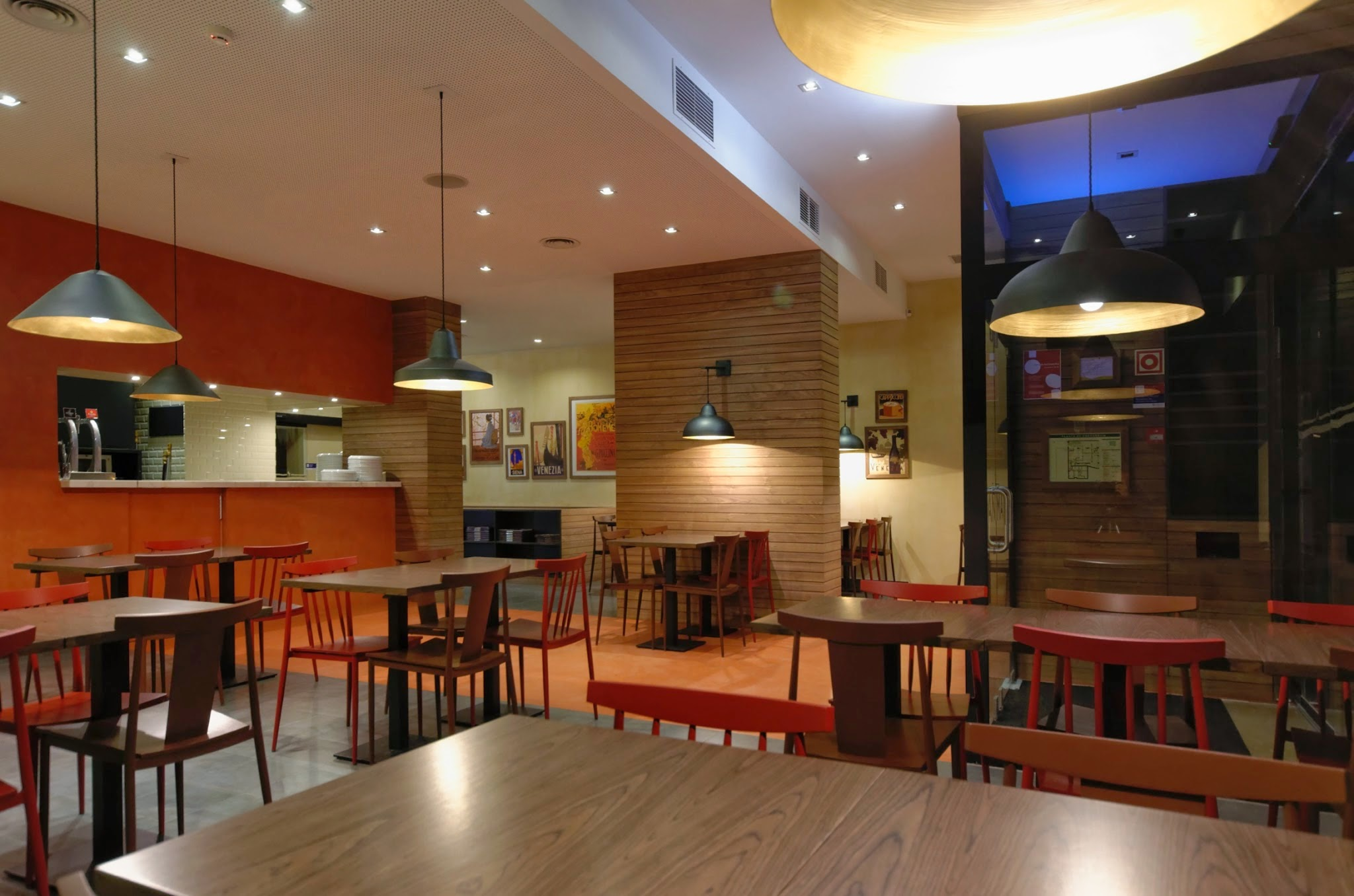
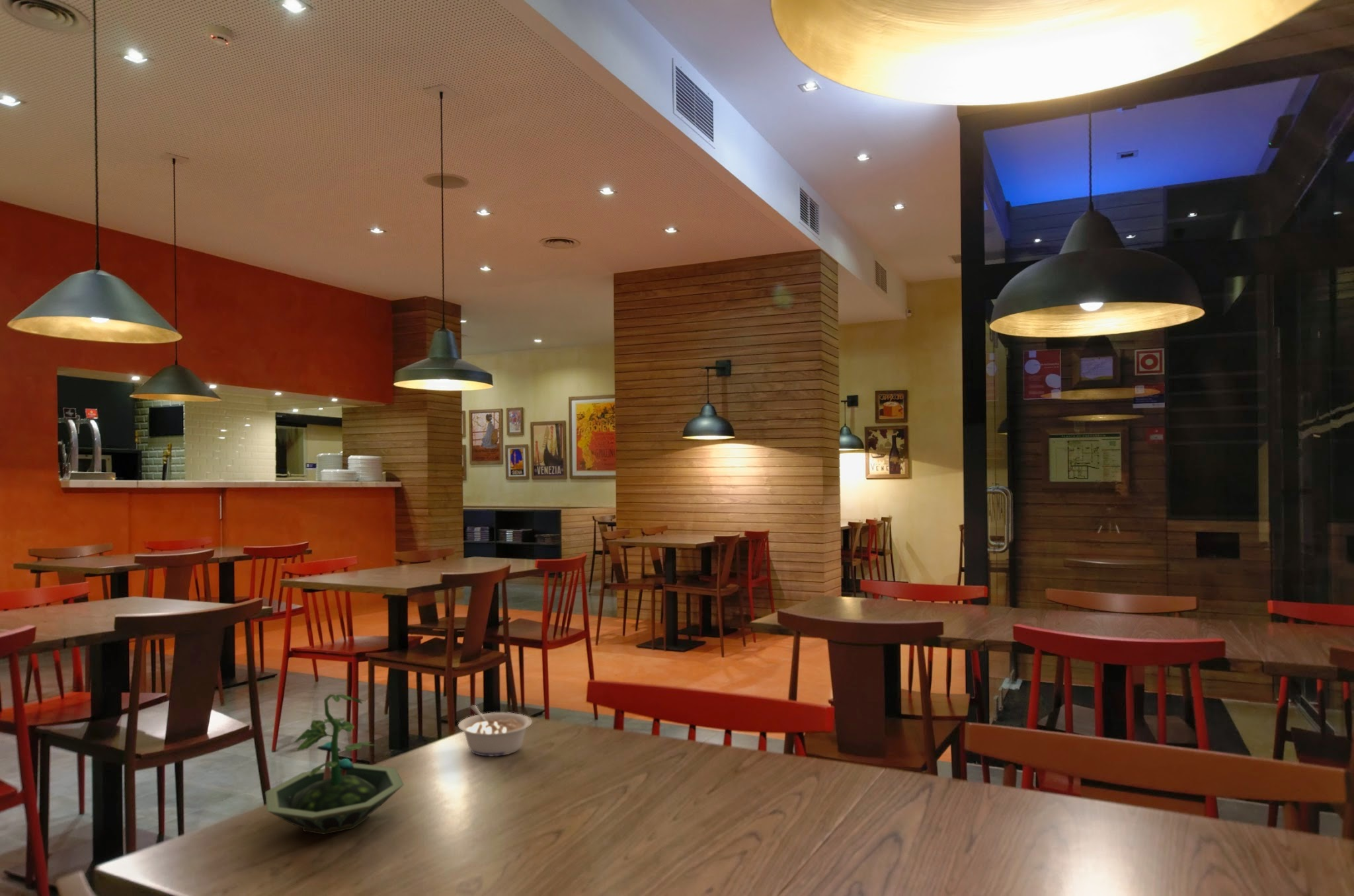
+ legume [458,704,533,757]
+ terrarium [264,694,405,835]
